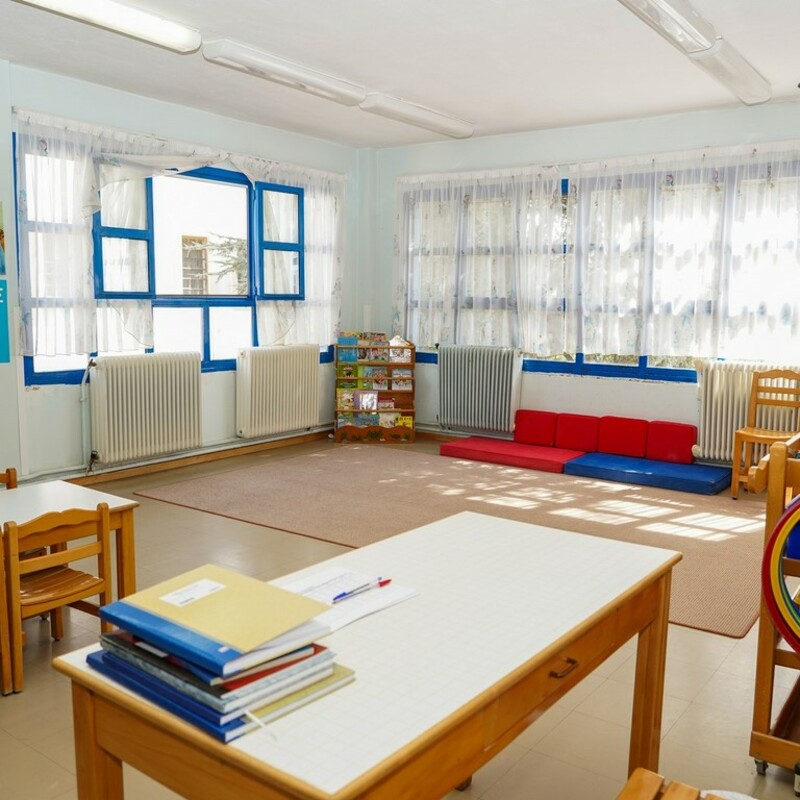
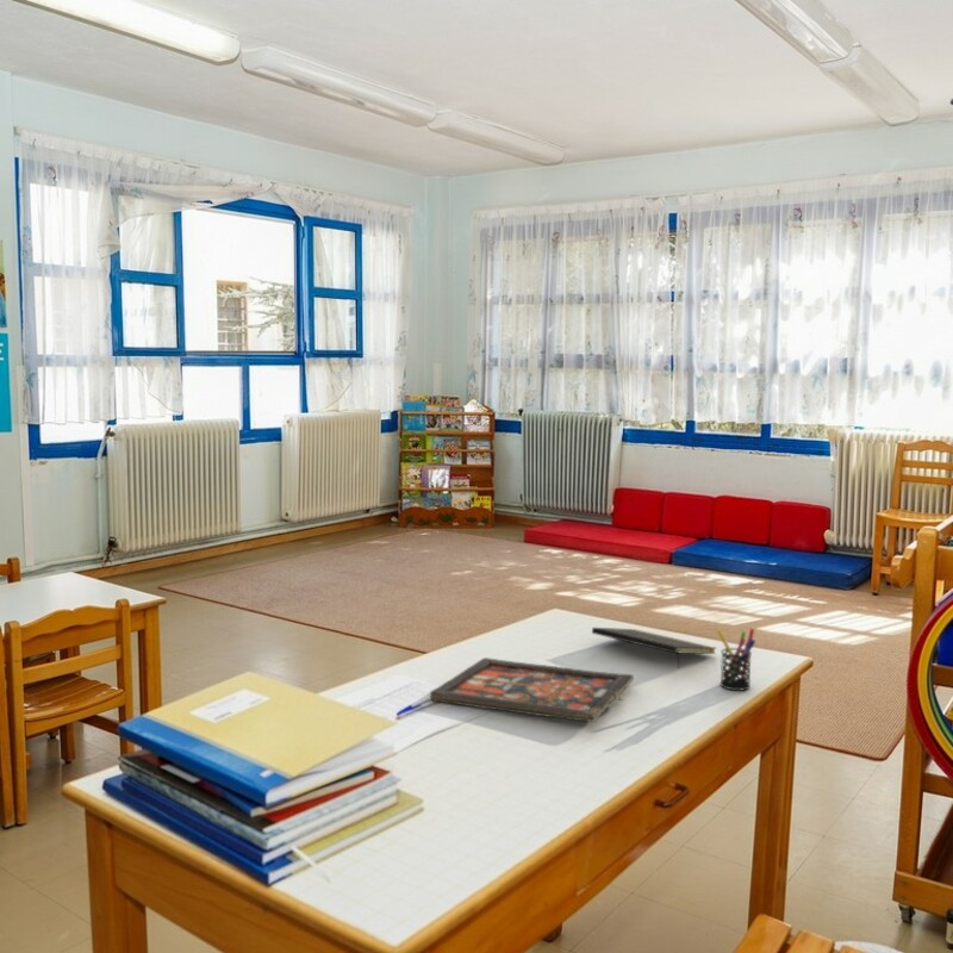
+ notepad [591,627,718,669]
+ board game [429,656,635,723]
+ pen holder [716,627,756,691]
